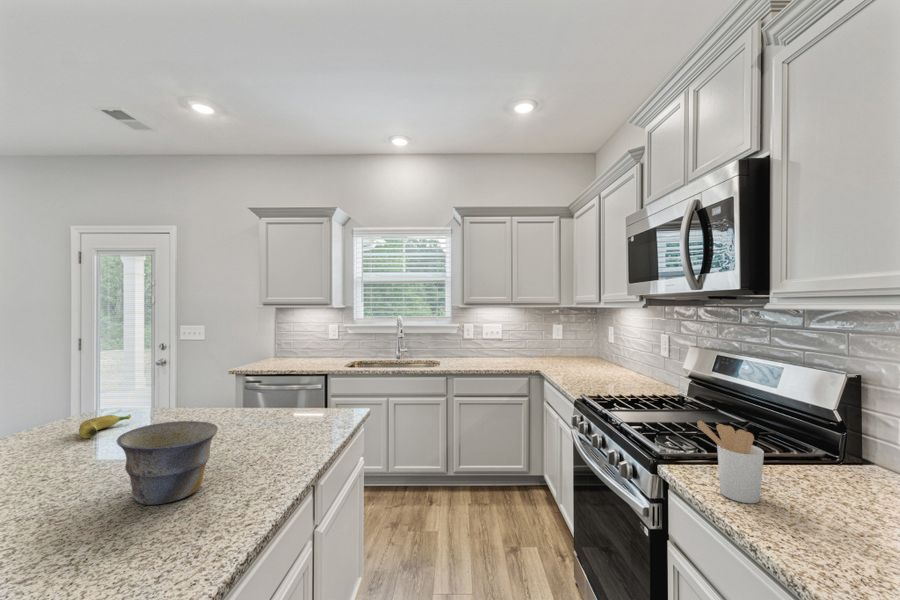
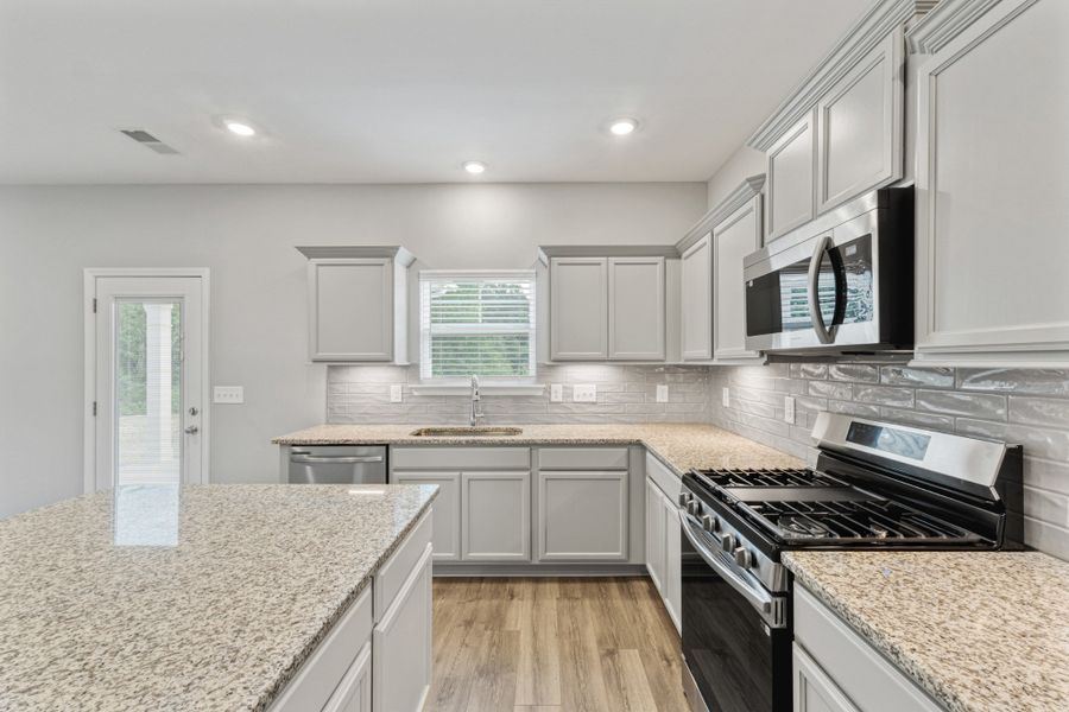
- banana [78,413,132,439]
- bowl [115,420,219,506]
- utensil holder [696,420,765,504]
